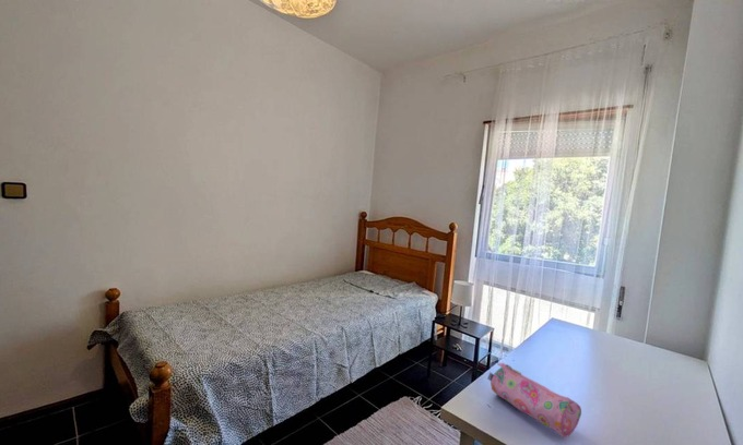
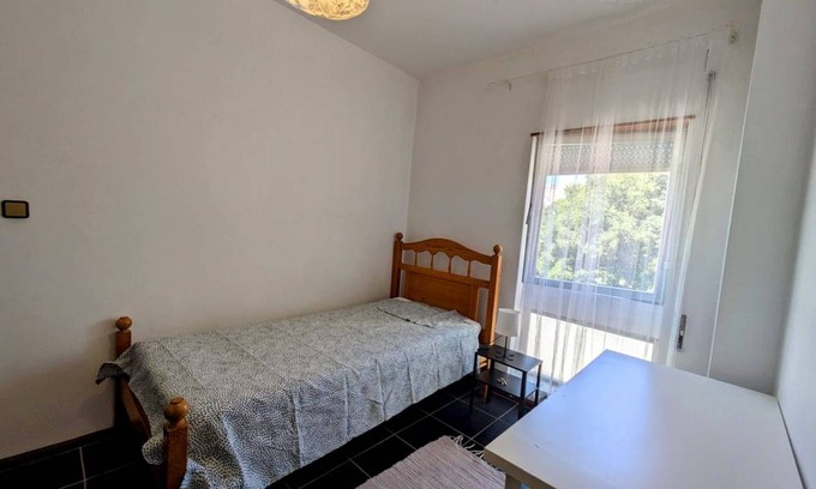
- pencil case [486,362,582,440]
